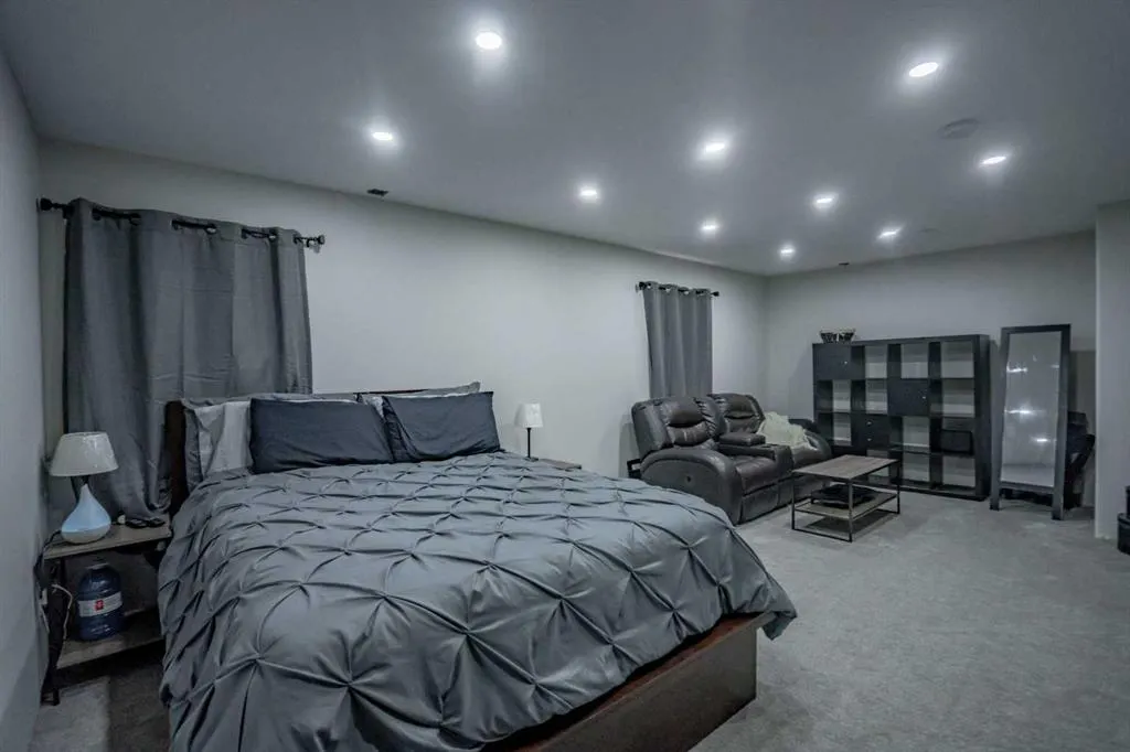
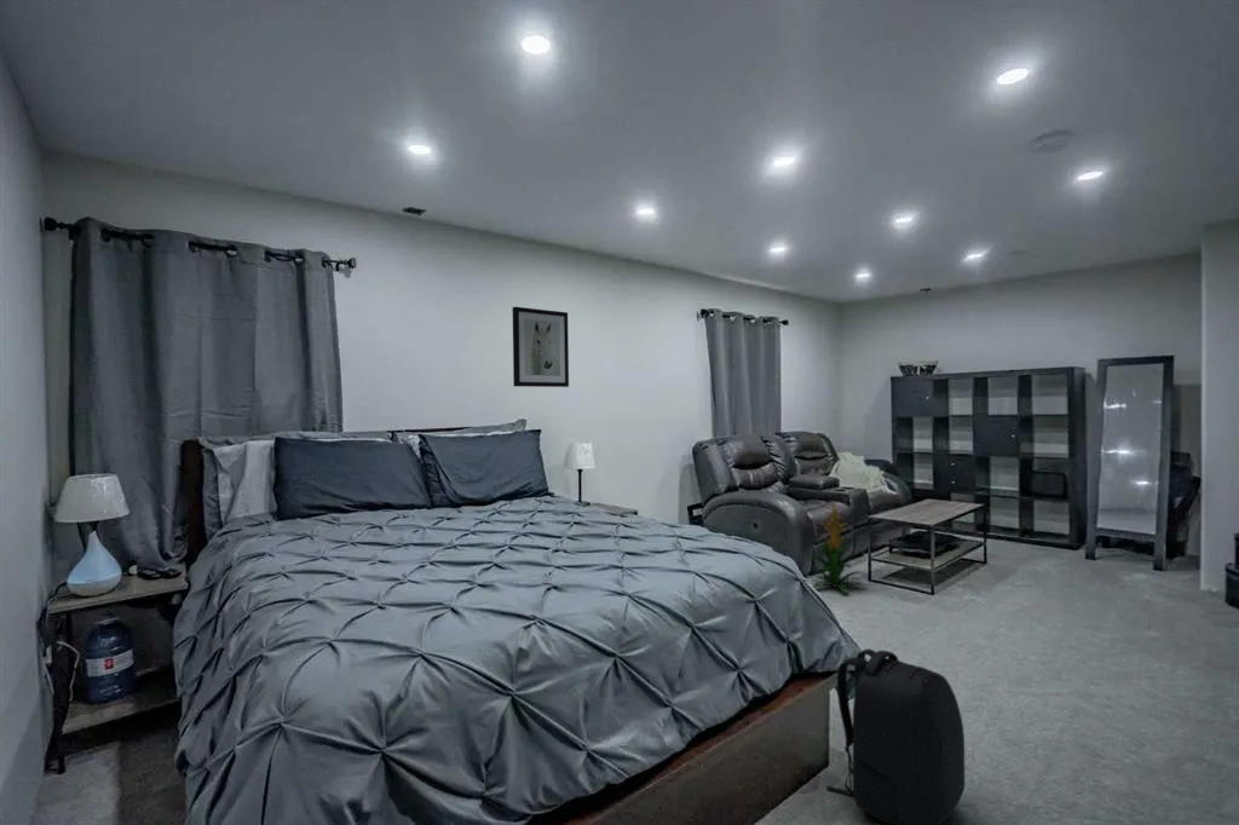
+ backpack [825,648,966,825]
+ indoor plant [807,500,868,595]
+ wall art [512,306,570,388]
